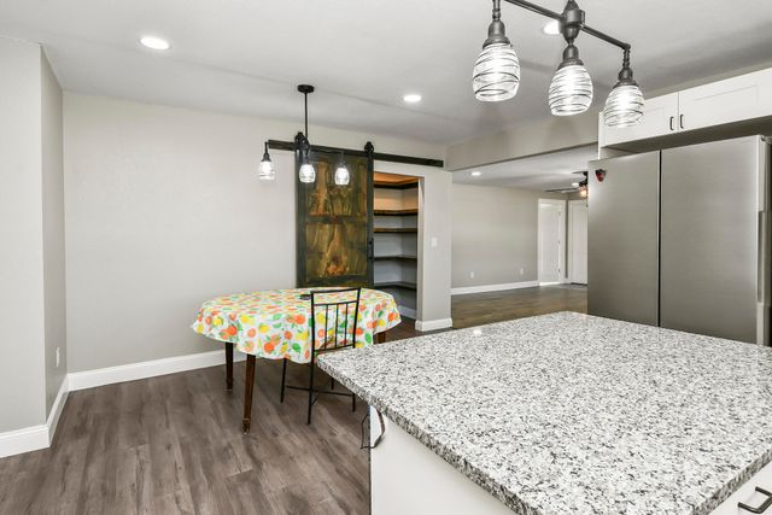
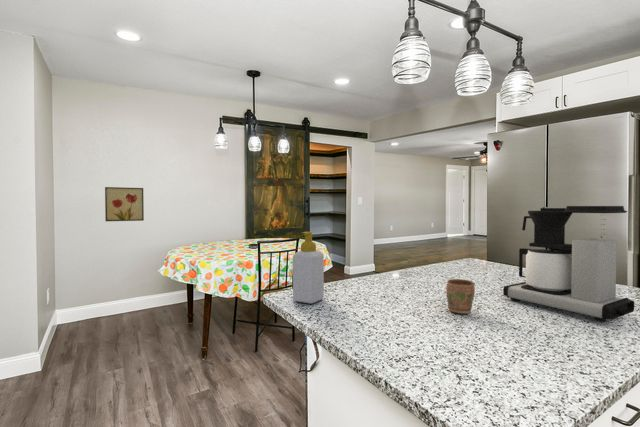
+ wall art [104,186,145,222]
+ mug [445,278,476,315]
+ soap bottle [292,231,325,304]
+ coffee maker [502,205,635,323]
